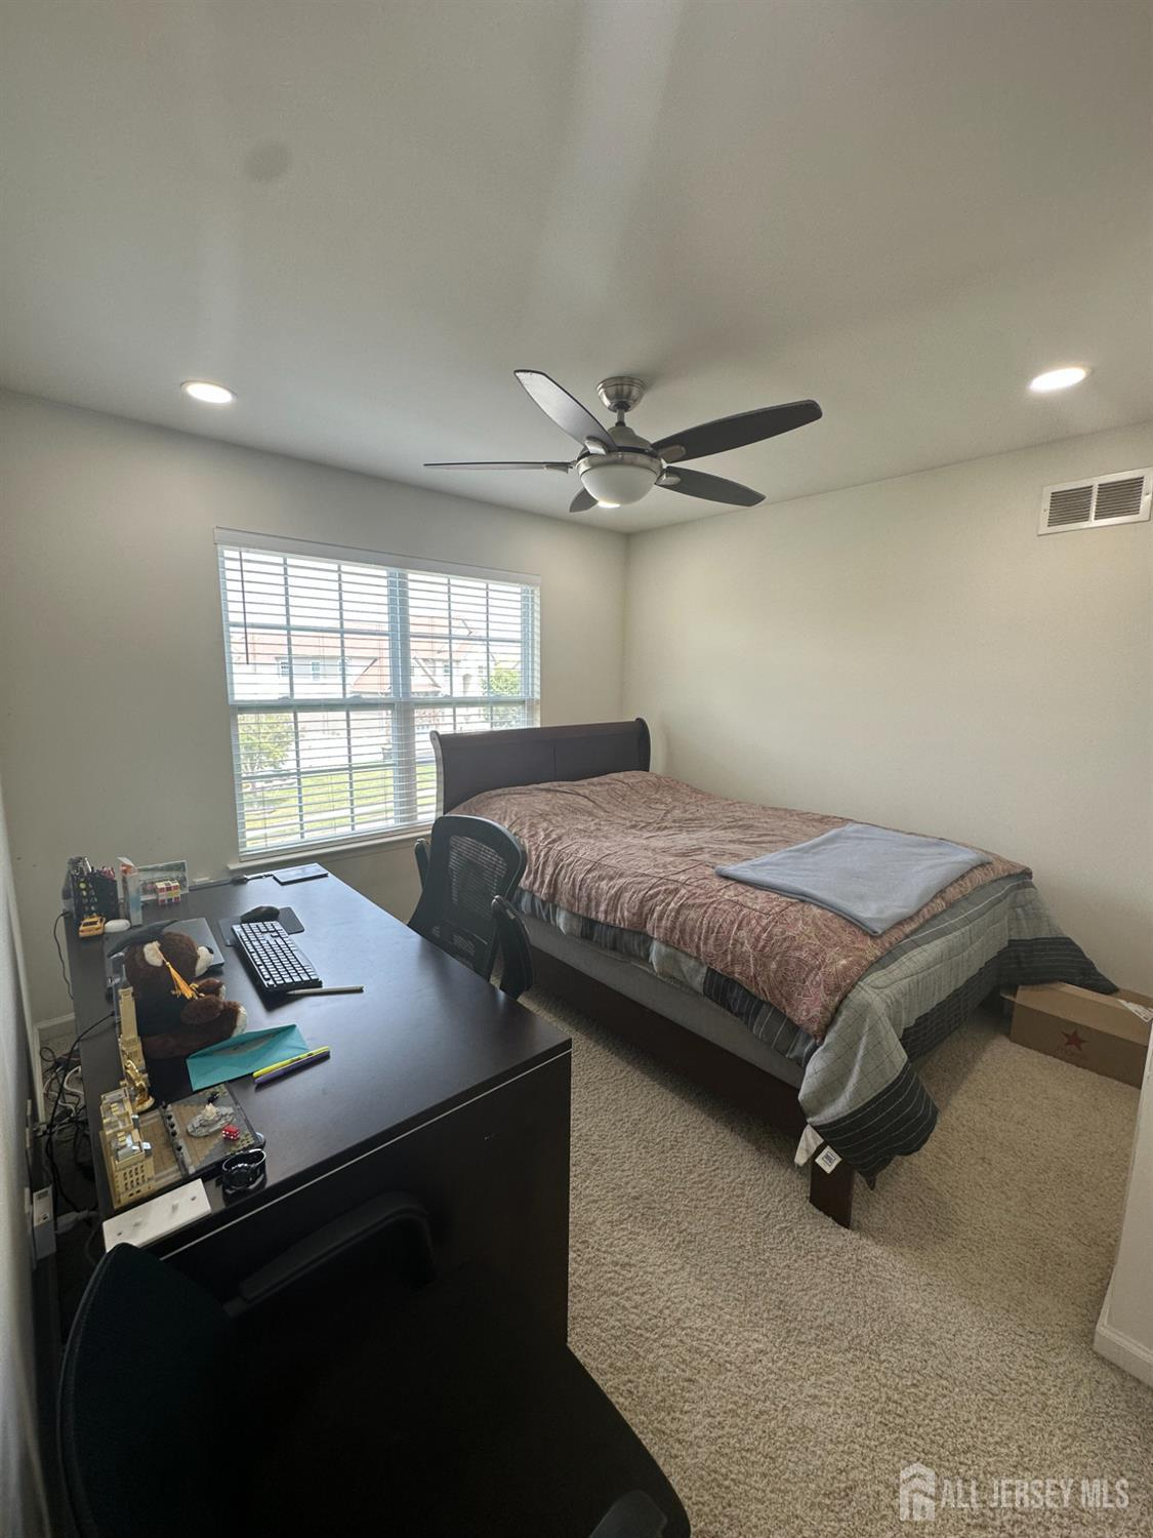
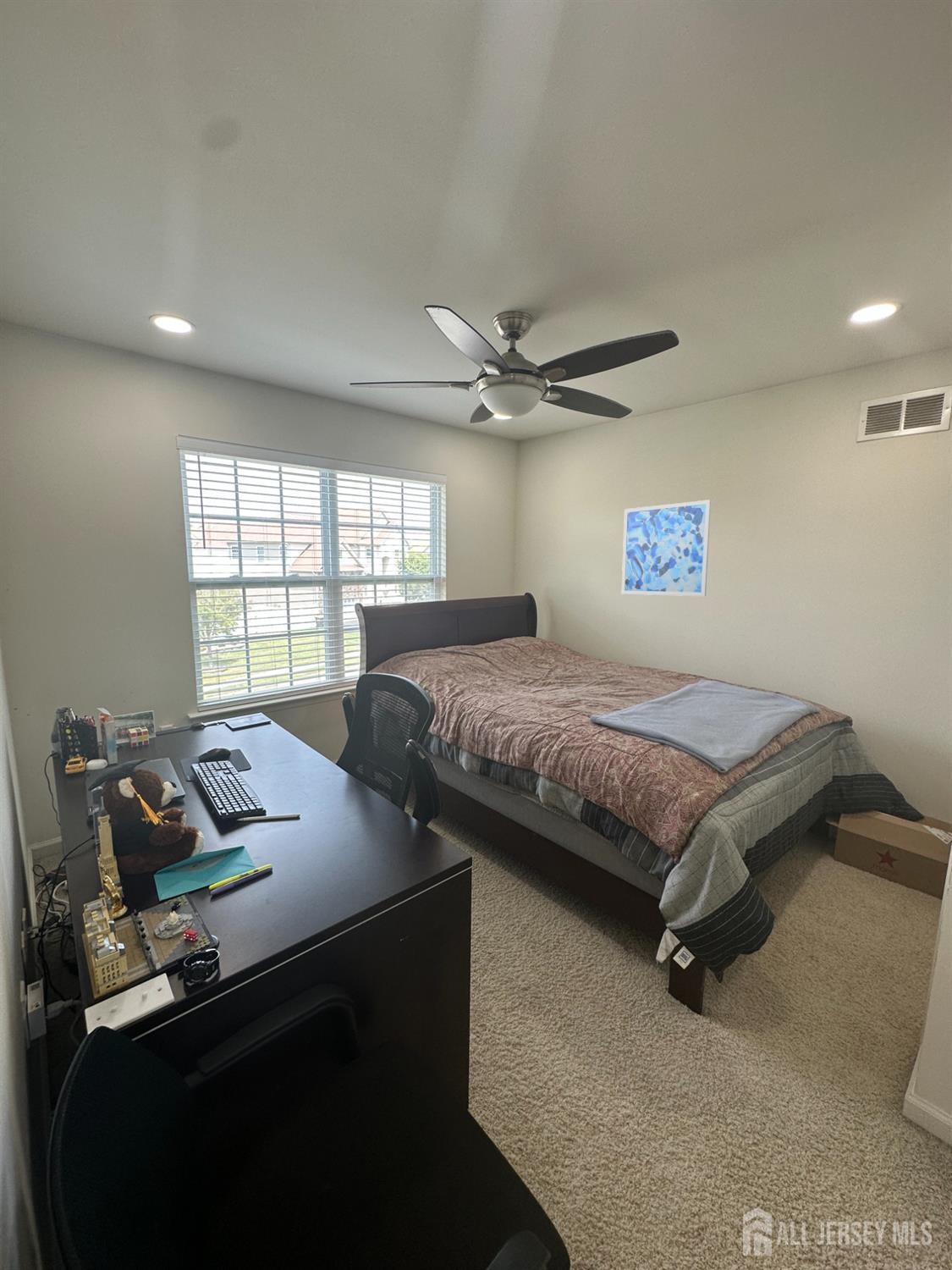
+ wall art [621,499,712,597]
